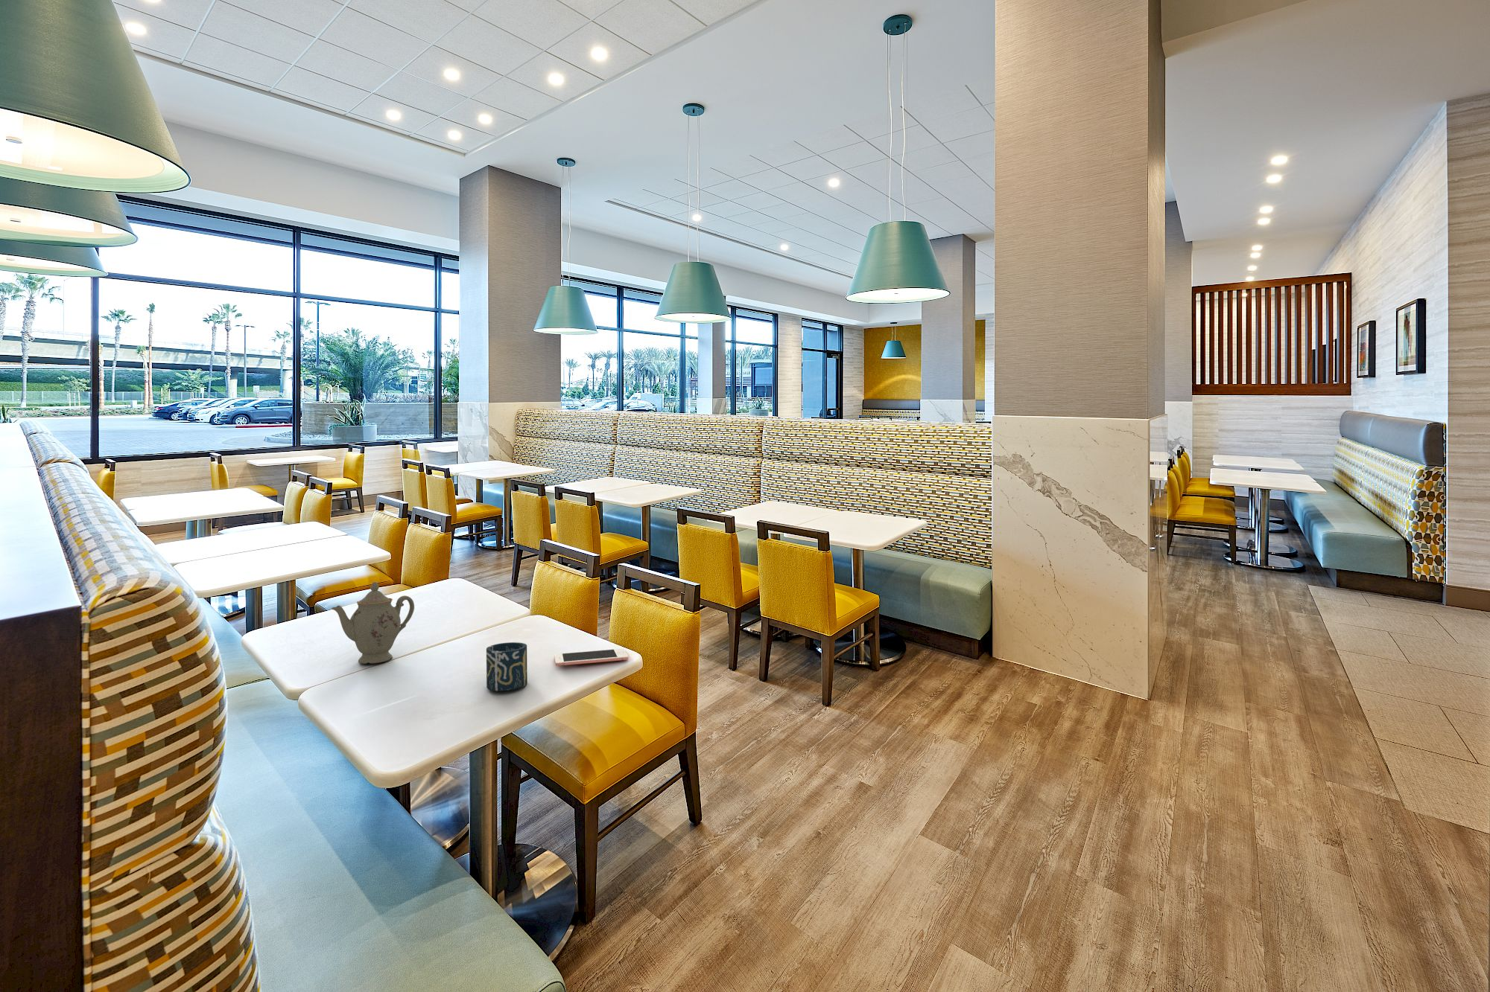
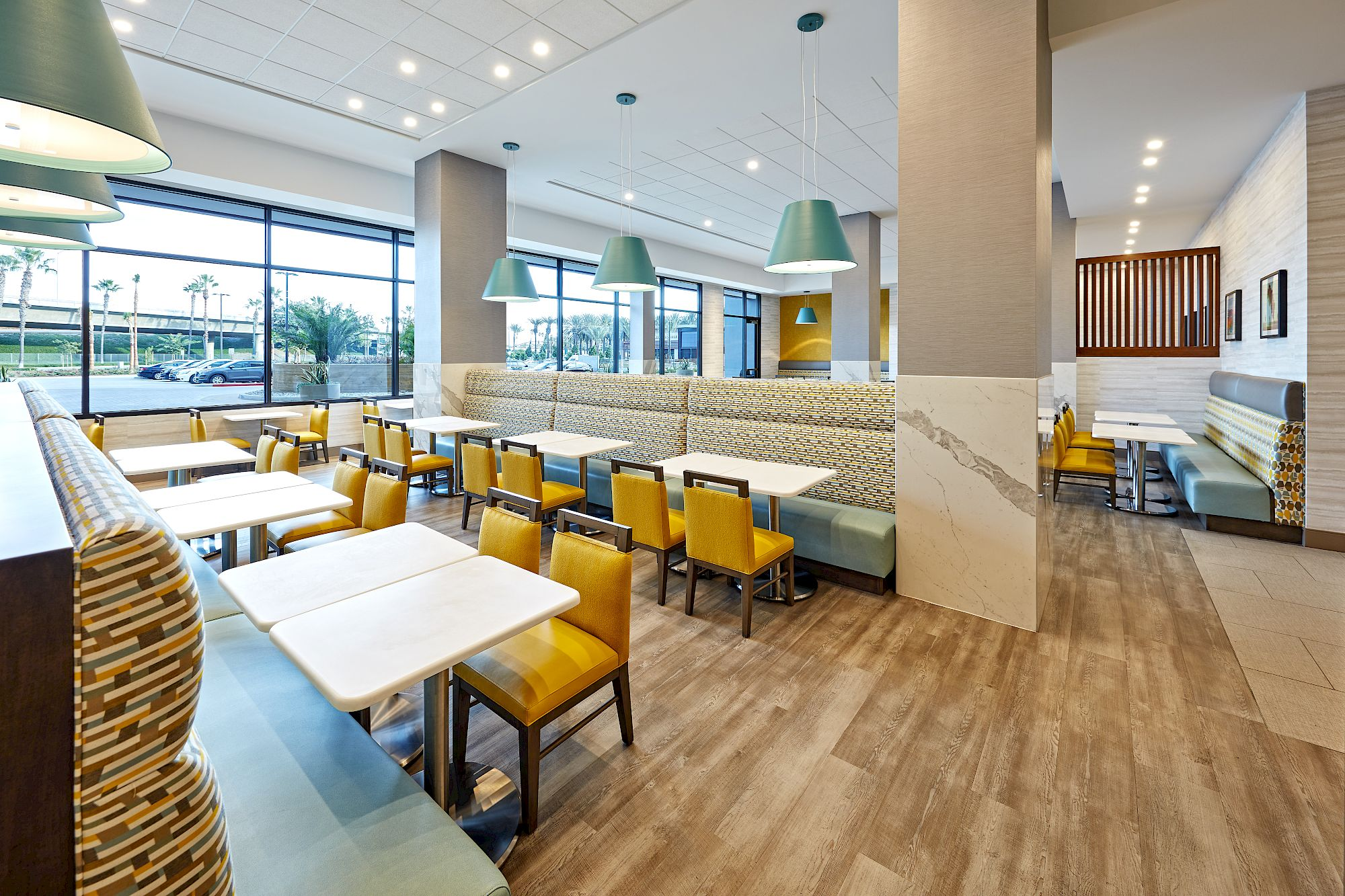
- cup [485,641,528,692]
- chinaware [331,581,415,664]
- cell phone [554,648,629,666]
